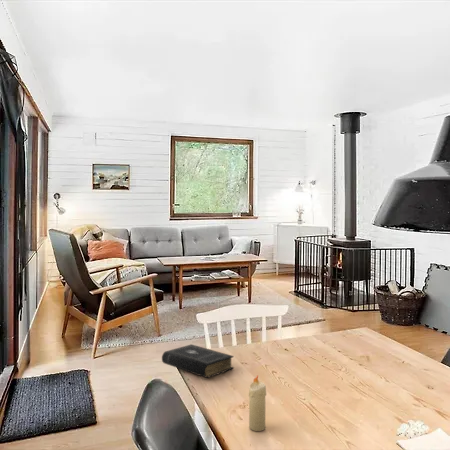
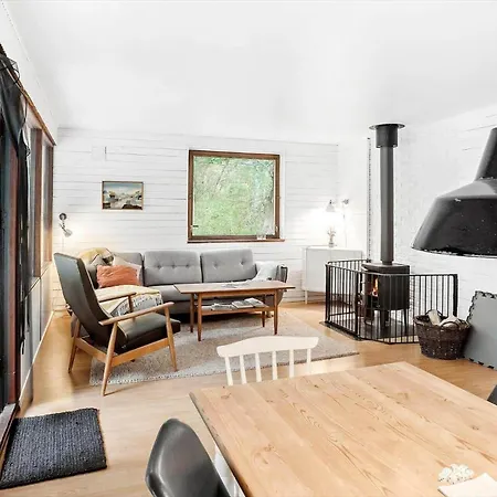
- book [161,343,235,379]
- candle [248,374,267,432]
